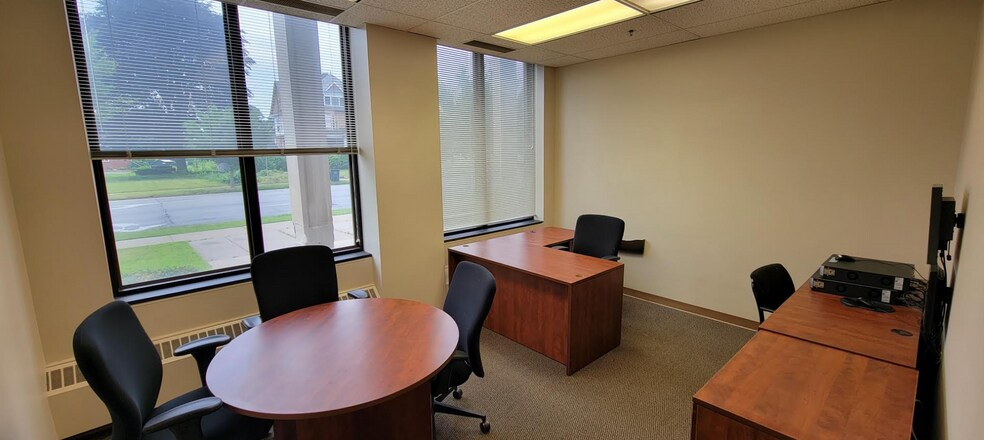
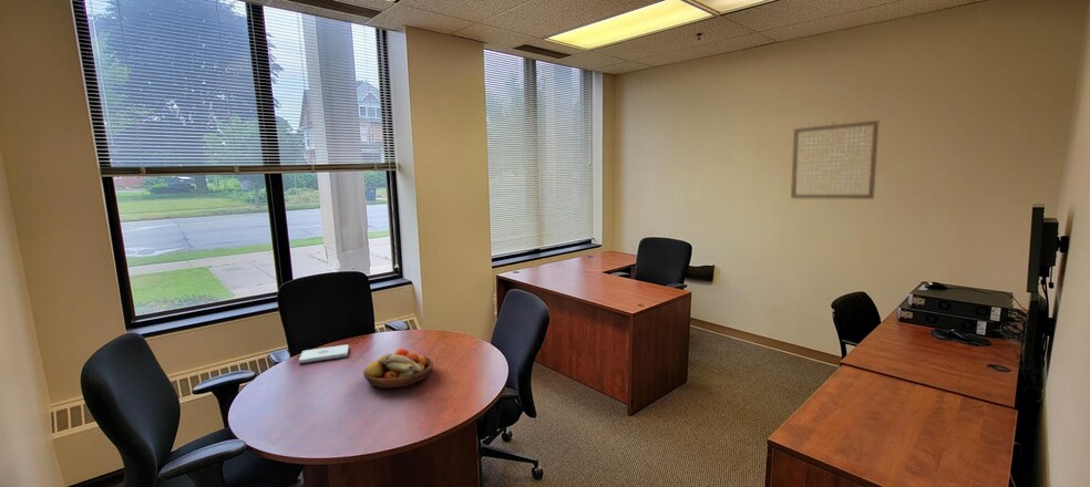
+ notepad [298,344,350,364]
+ fruit bowl [362,348,434,390]
+ wall art [790,120,880,200]
